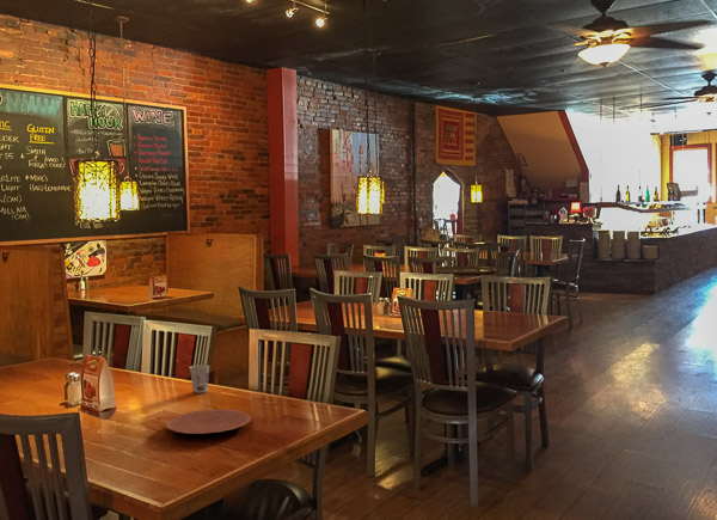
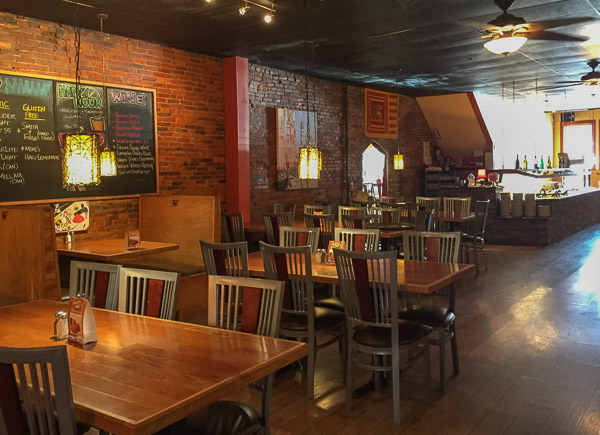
- plate [165,408,252,435]
- cup [188,363,210,394]
